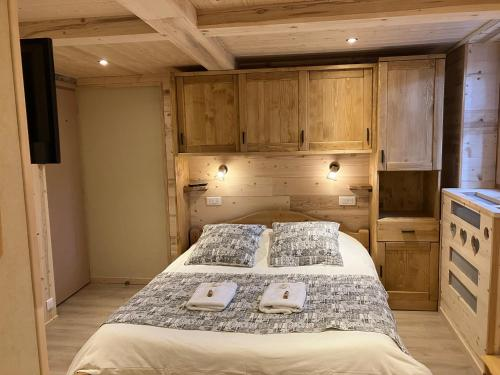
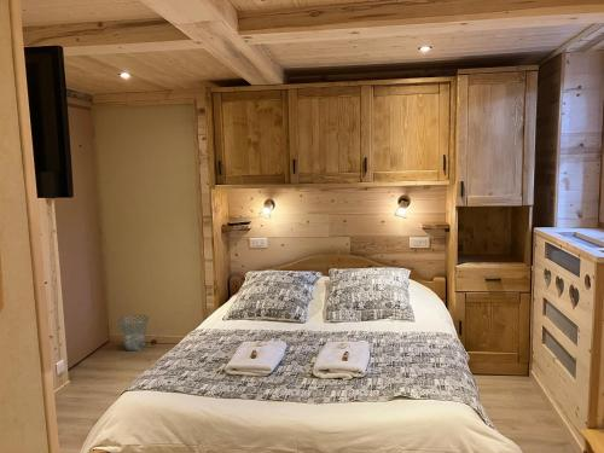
+ waste basket [116,313,150,352]
